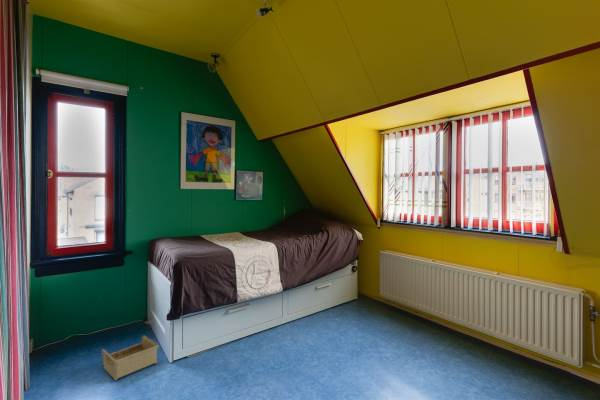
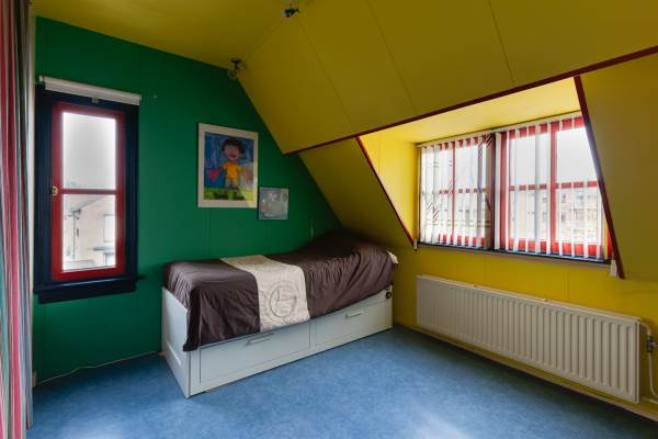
- storage bin [101,334,160,381]
